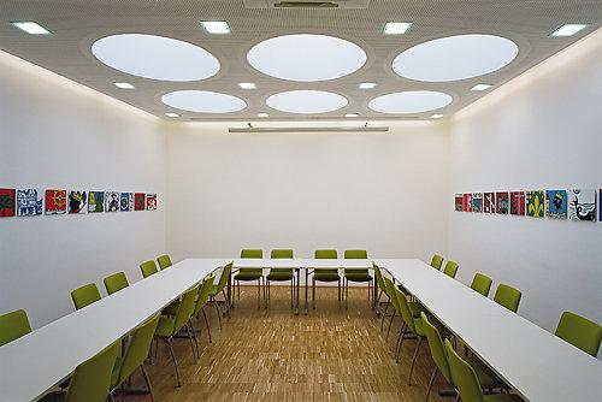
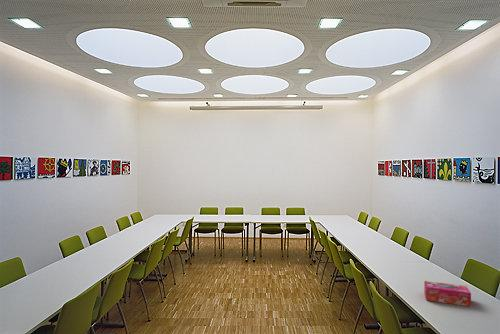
+ tissue box [423,280,472,308]
